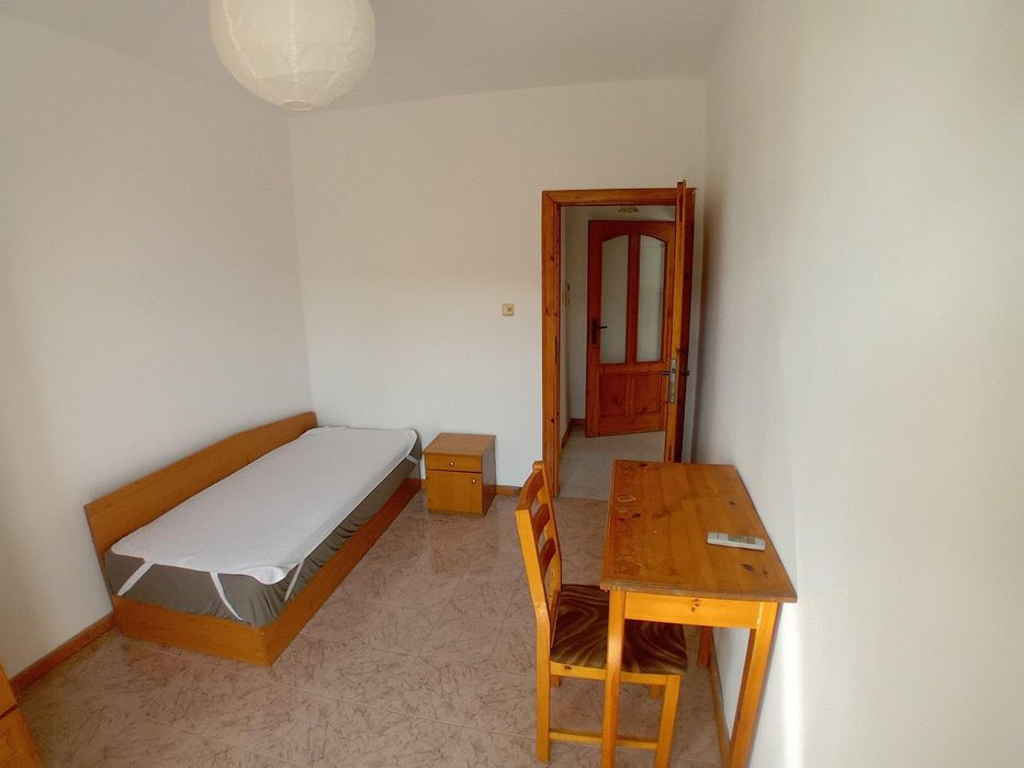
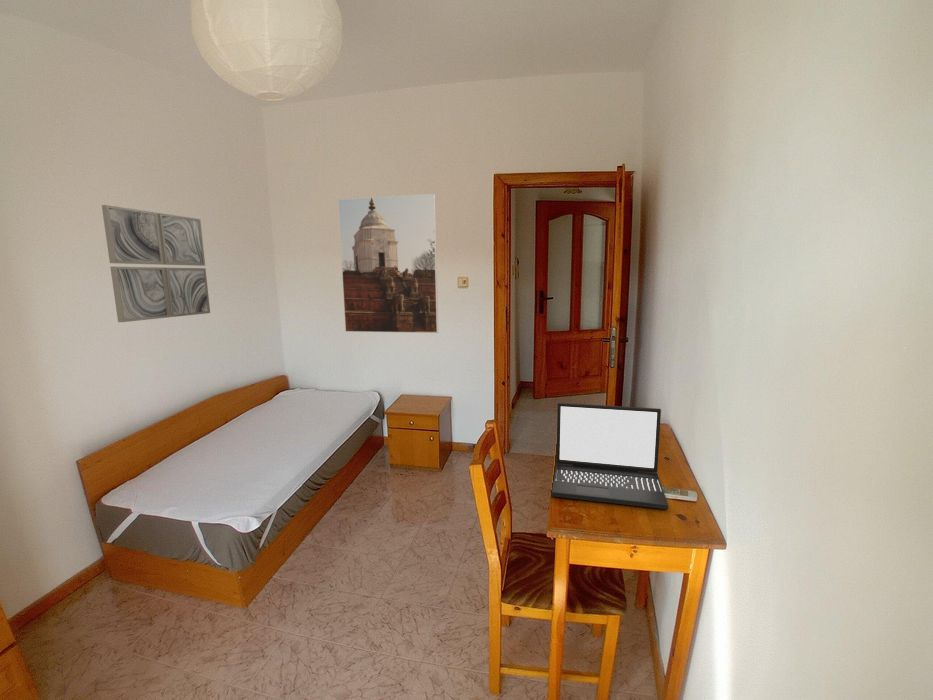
+ wall art [101,204,211,323]
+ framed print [337,193,439,334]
+ laptop [550,402,669,510]
